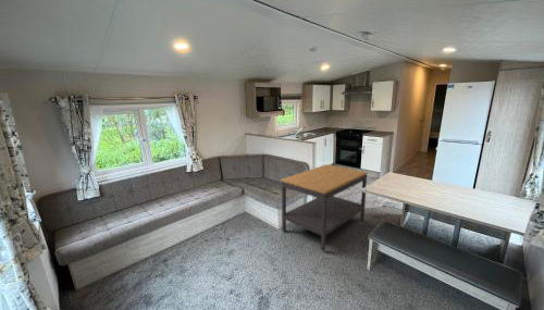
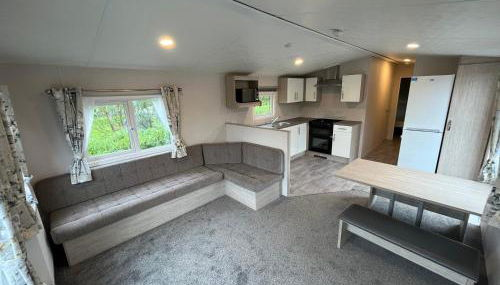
- side table [281,163,369,252]
